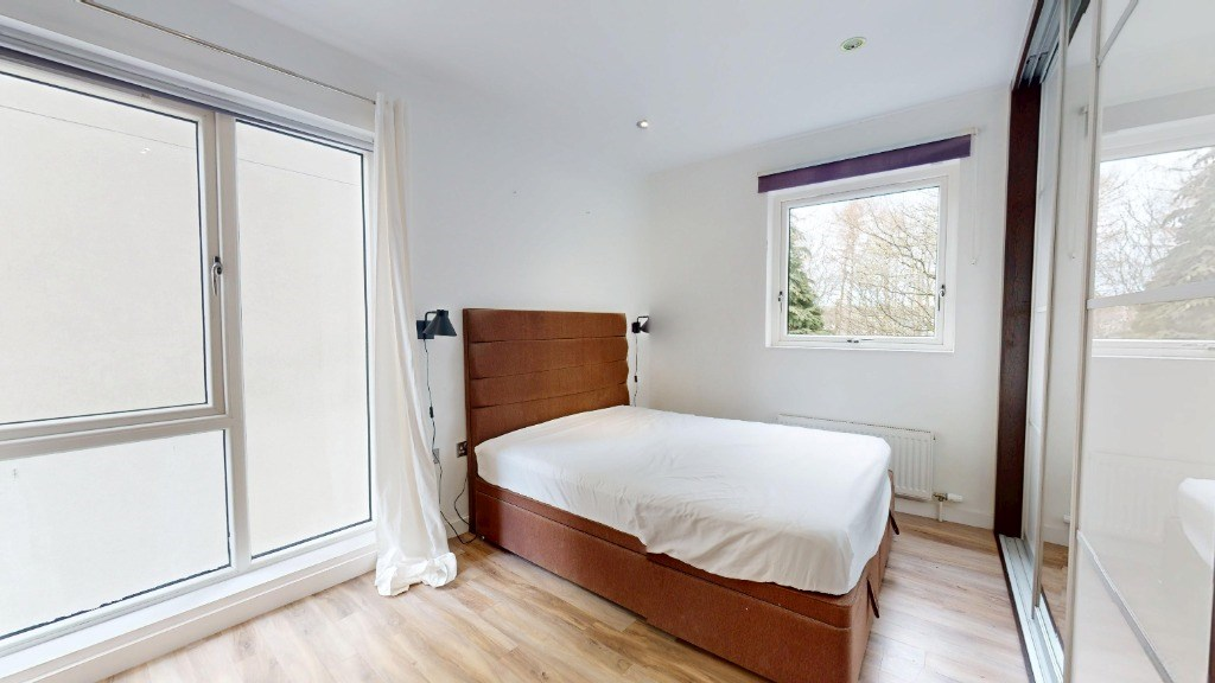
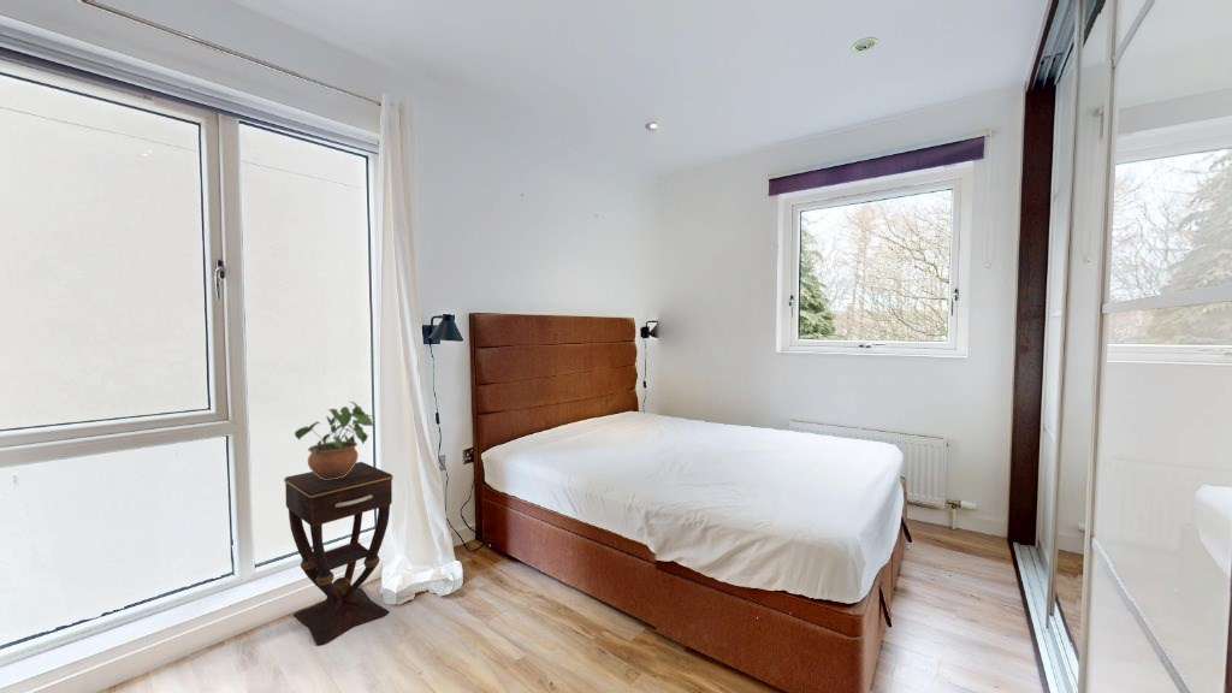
+ potted plant [294,401,377,480]
+ side table [283,461,395,646]
